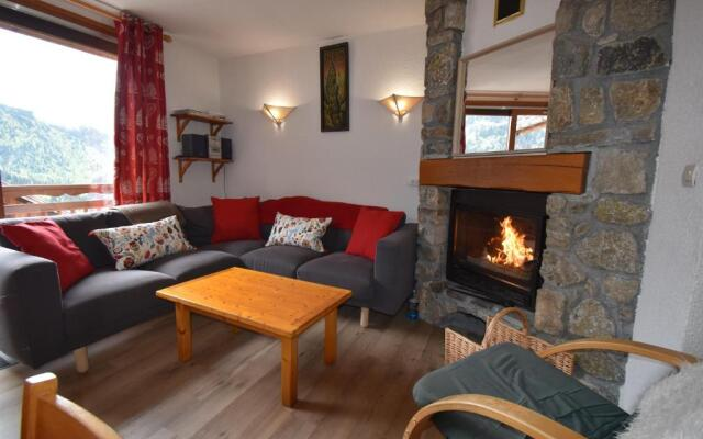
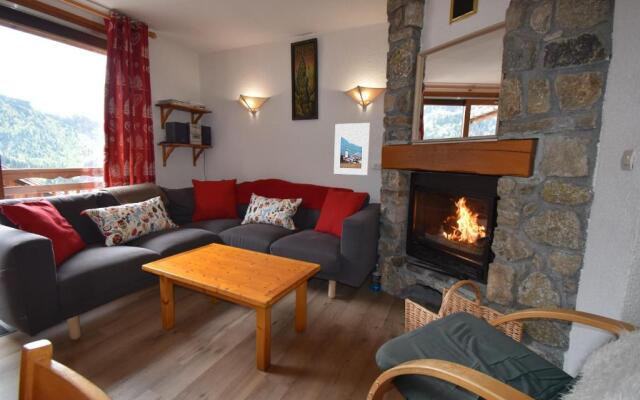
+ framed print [333,122,371,176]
